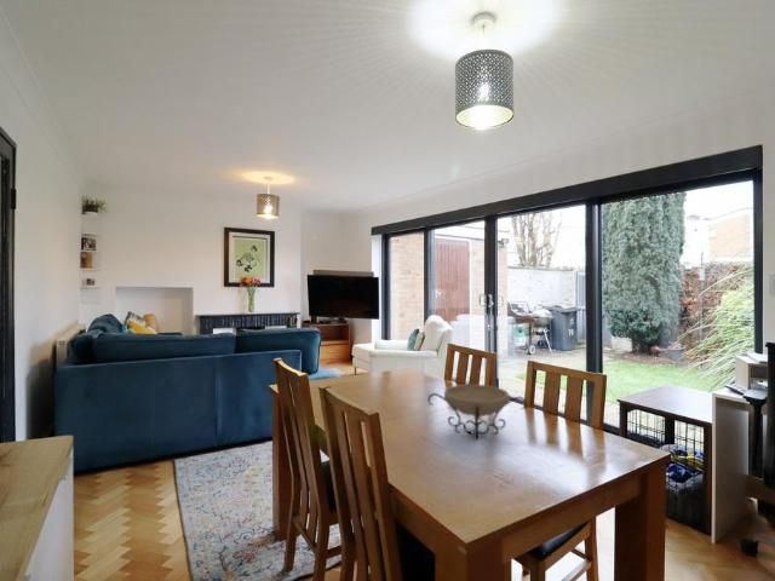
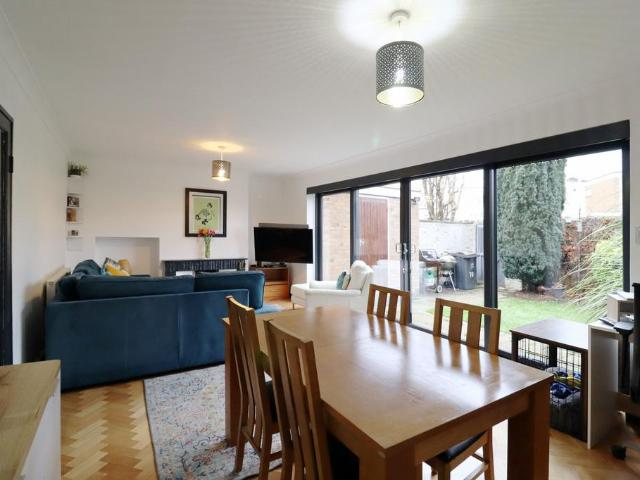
- decorative bowl [426,384,528,442]
